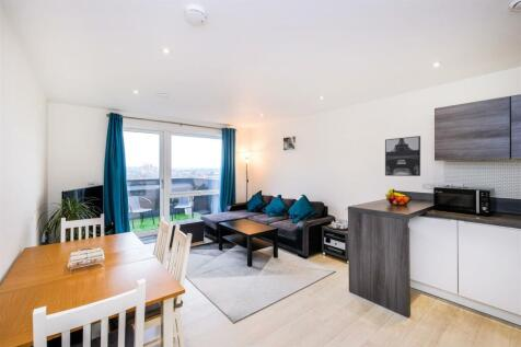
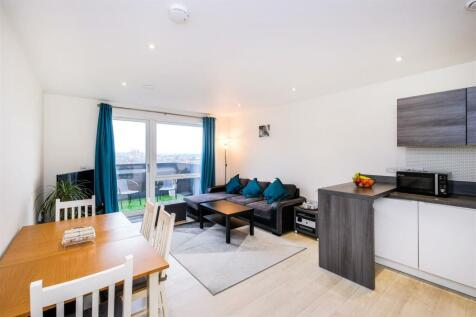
- wall art [384,135,421,177]
